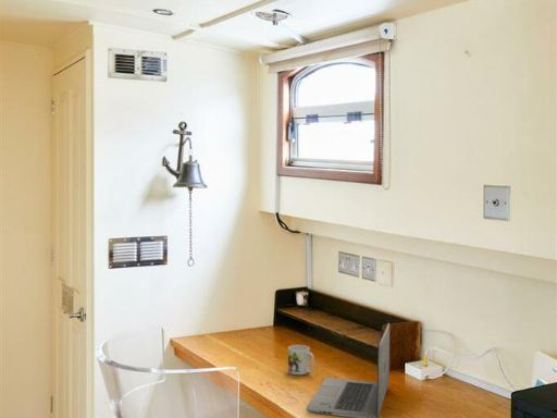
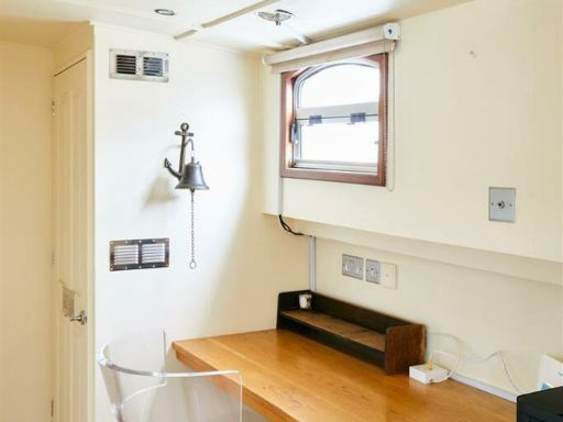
- mug [287,344,315,376]
- laptop [305,322,391,418]
